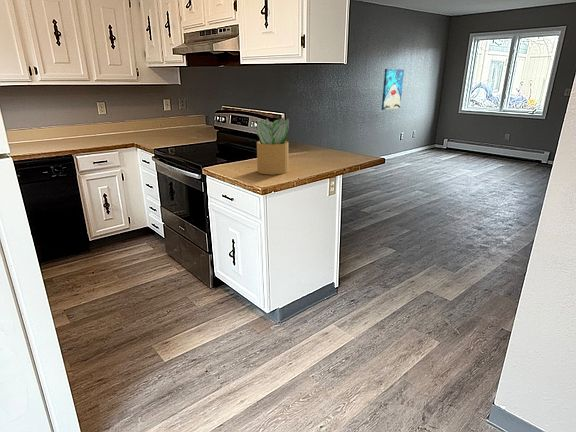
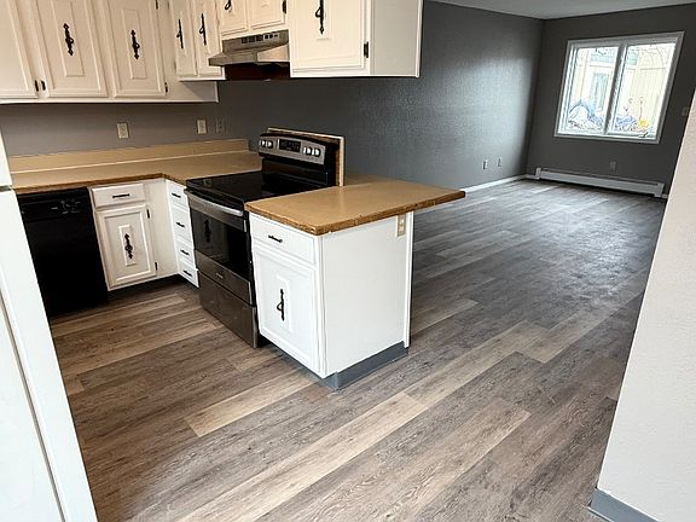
- potted plant [249,117,290,176]
- wall art [381,68,405,111]
